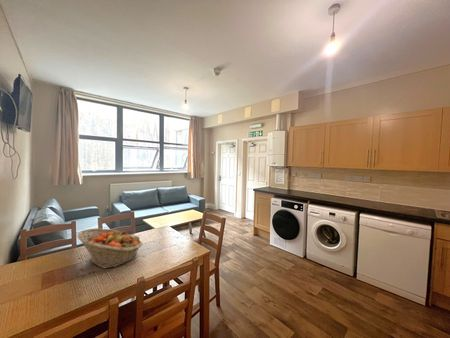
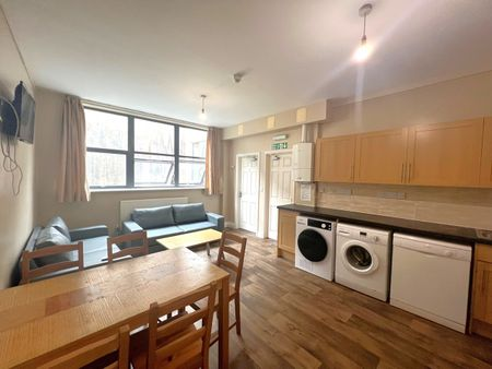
- fruit basket [76,227,144,269]
